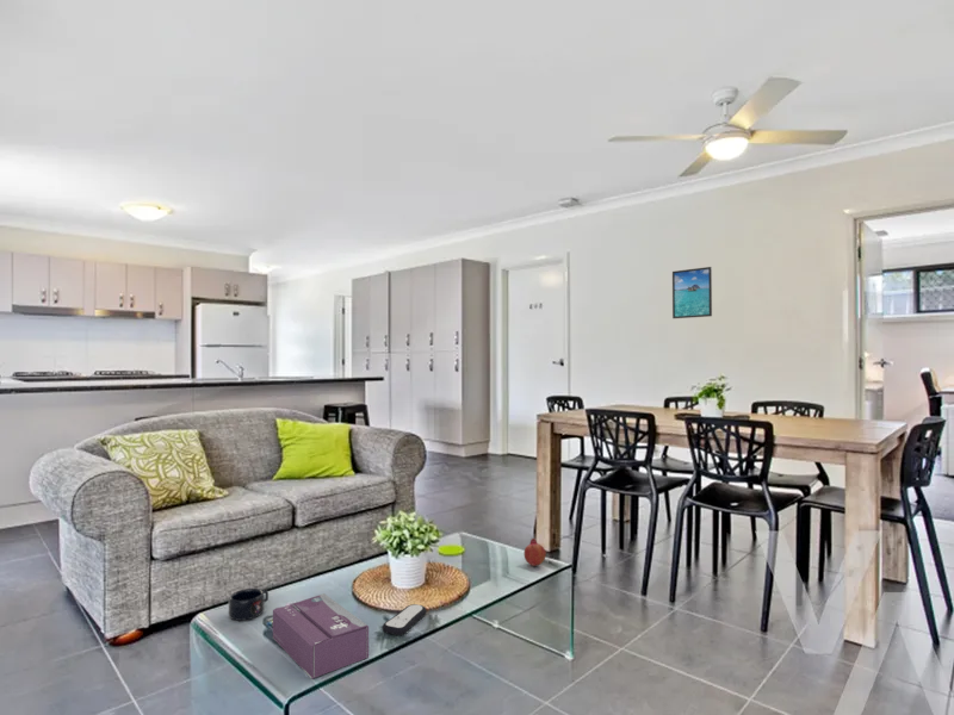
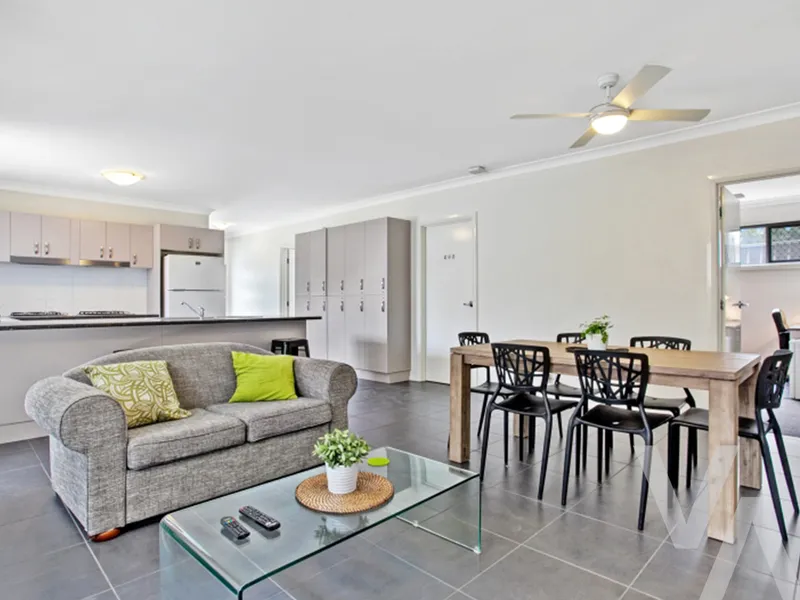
- tissue box [272,592,370,680]
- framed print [671,266,713,319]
- fruit [524,537,547,567]
- mug [228,587,270,622]
- remote control [382,603,428,636]
